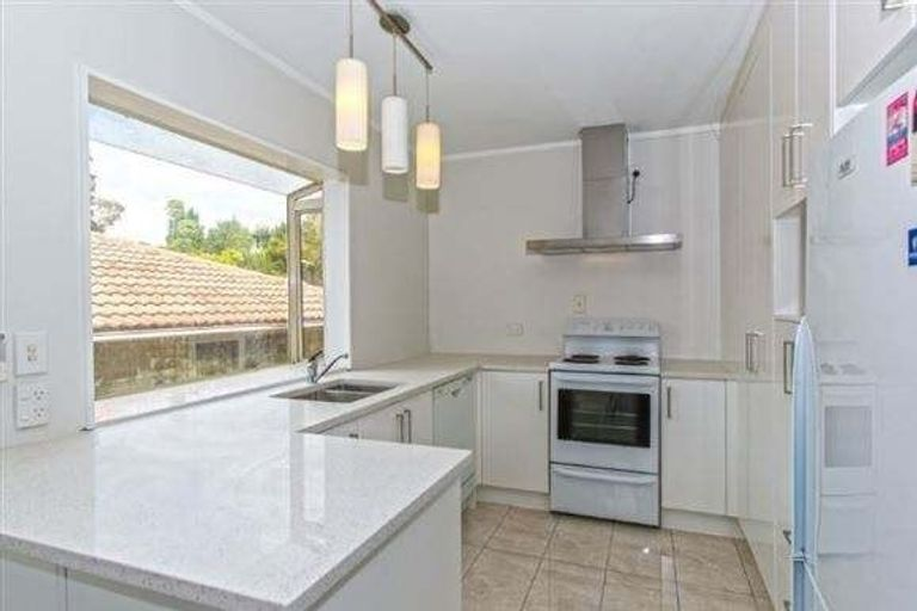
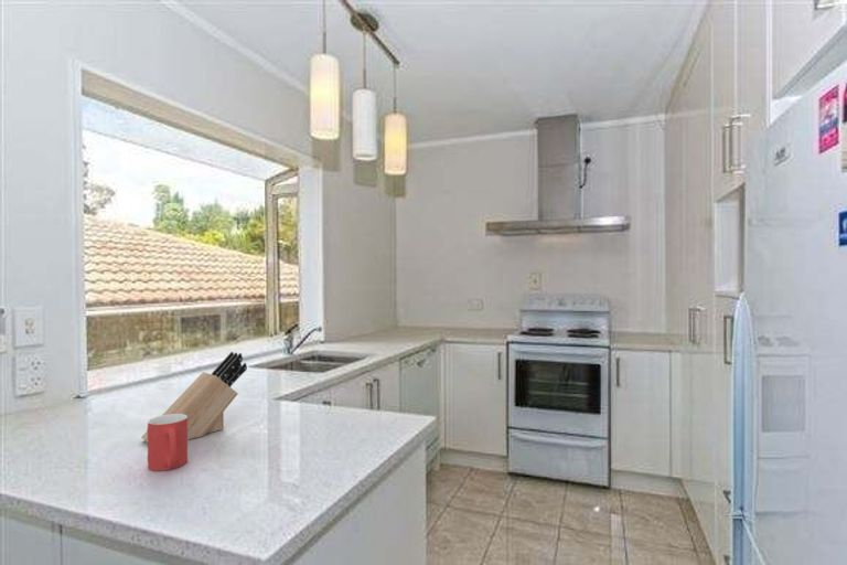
+ mug [146,414,189,472]
+ knife block [140,351,248,444]
